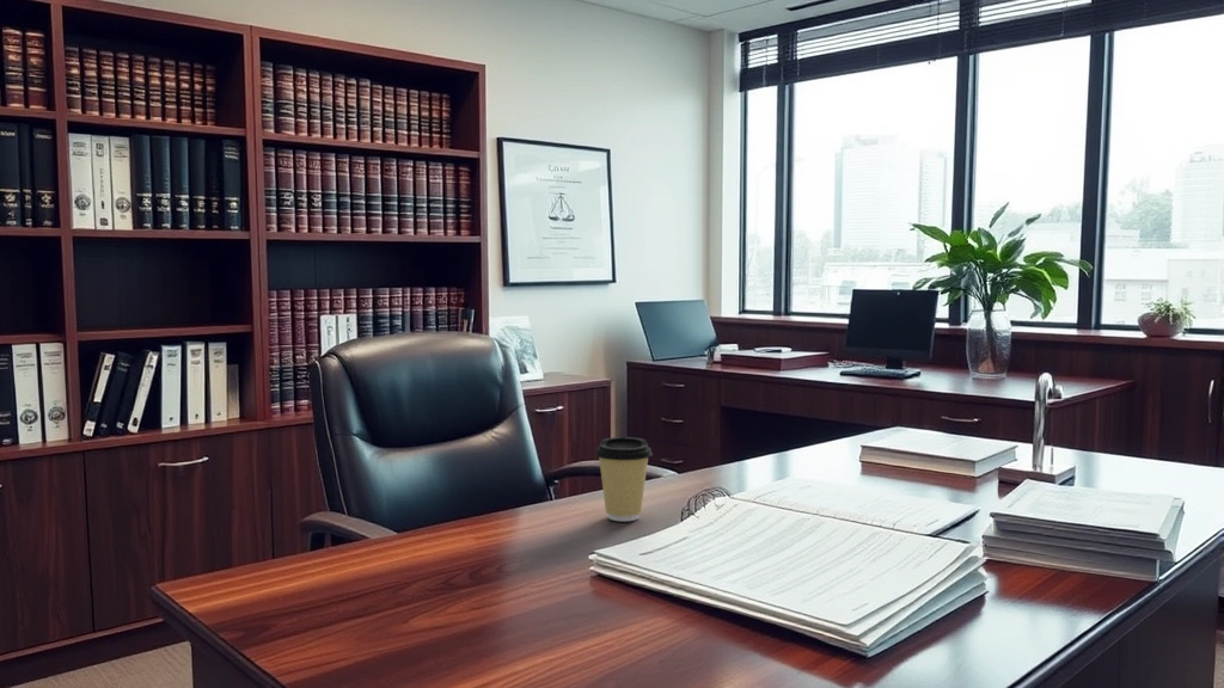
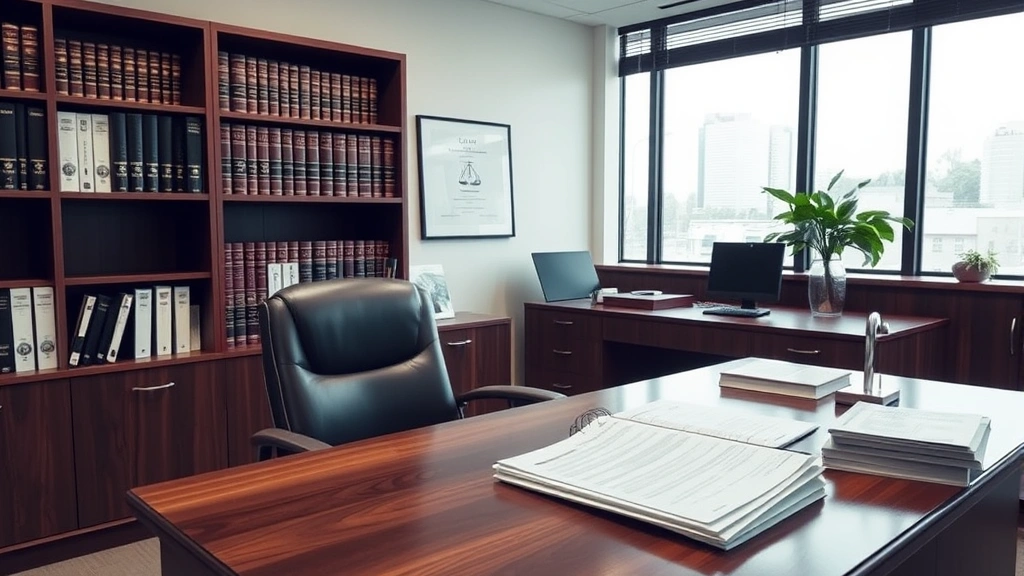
- coffee cup [594,436,654,522]
